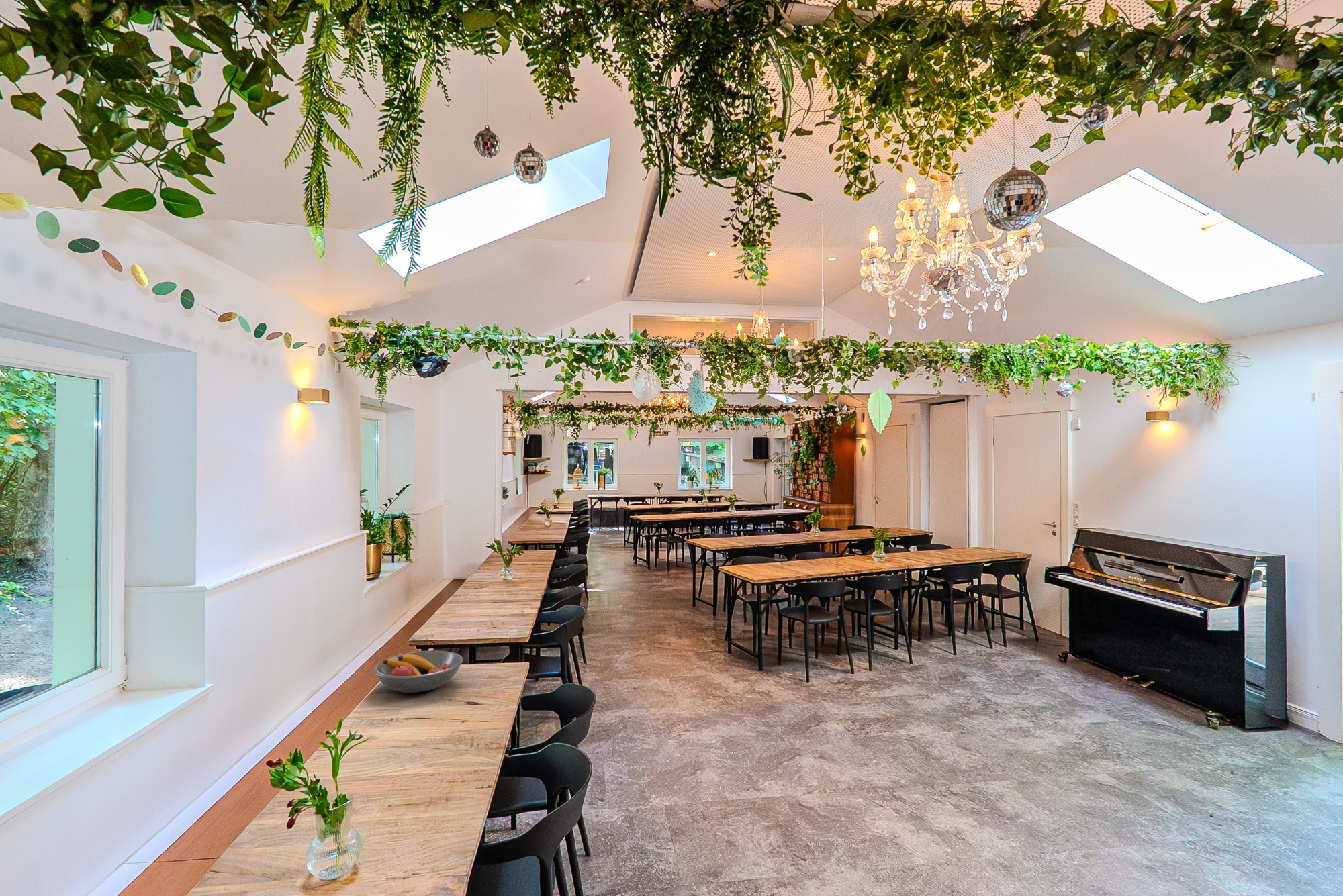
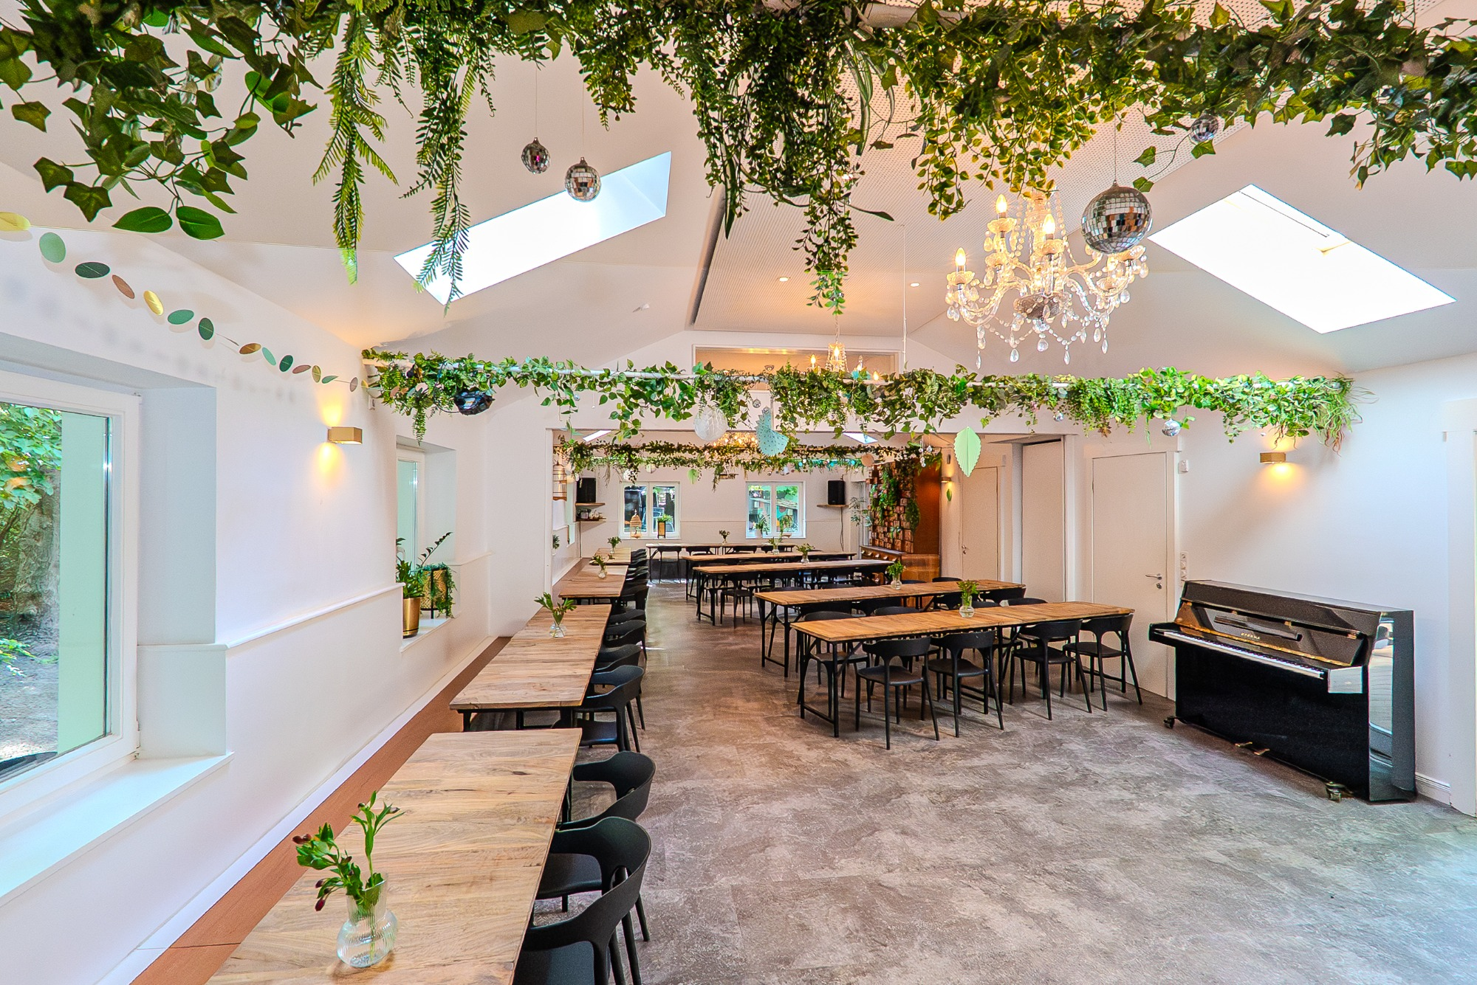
- fruit bowl [373,650,464,693]
